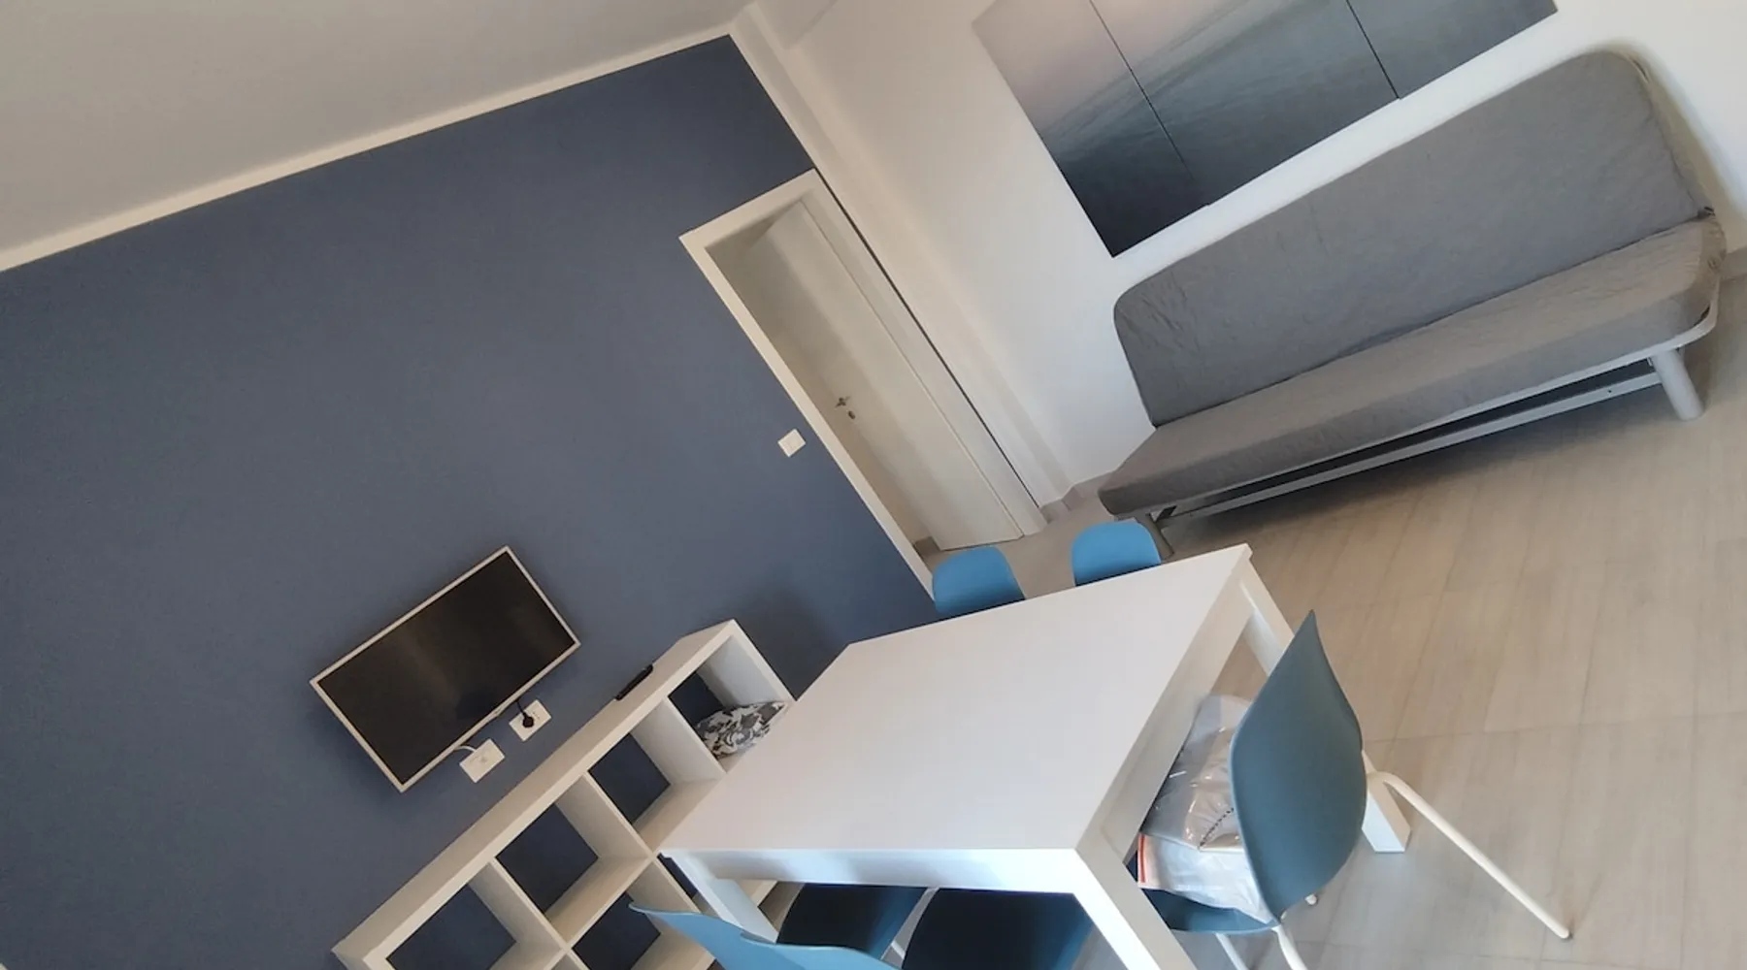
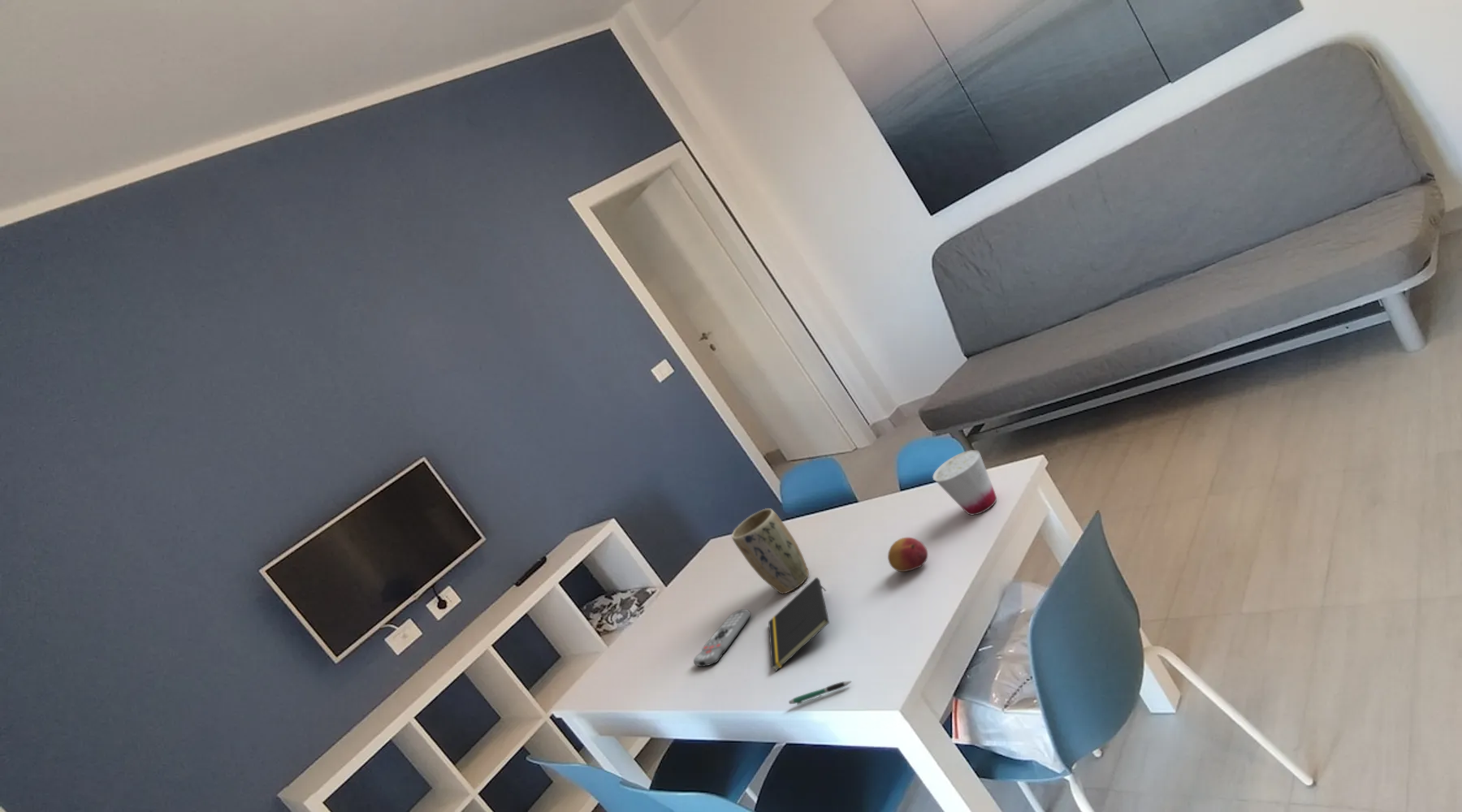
+ pen [788,680,852,706]
+ notepad [768,577,830,672]
+ plant pot [731,508,810,594]
+ fruit [887,537,928,572]
+ remote control [693,608,751,667]
+ cup [932,449,997,516]
